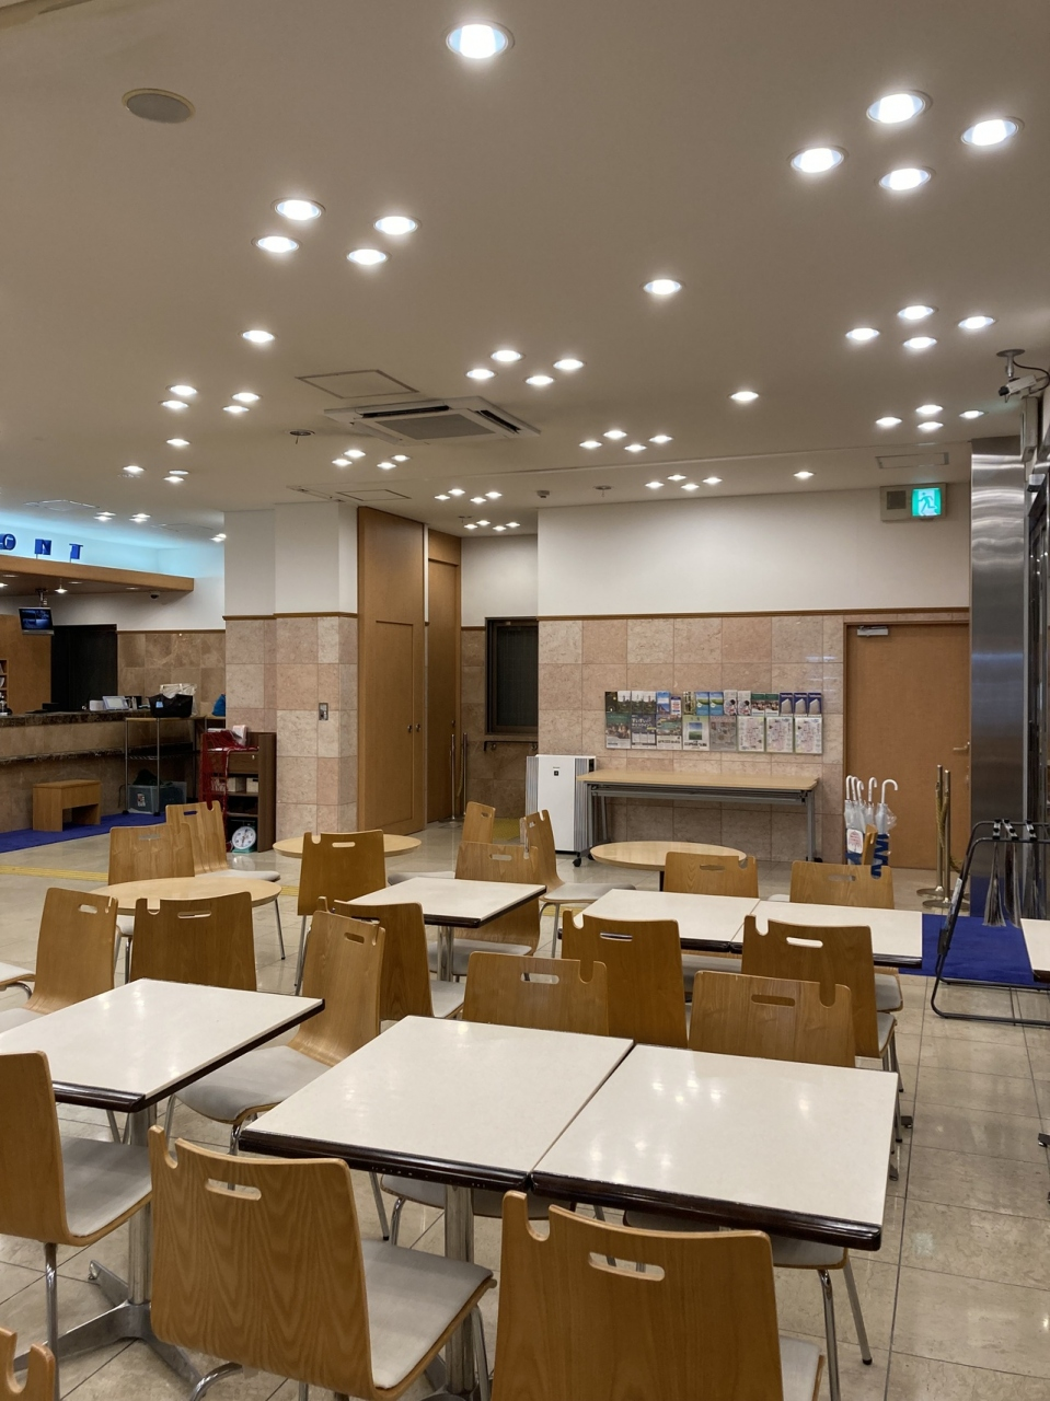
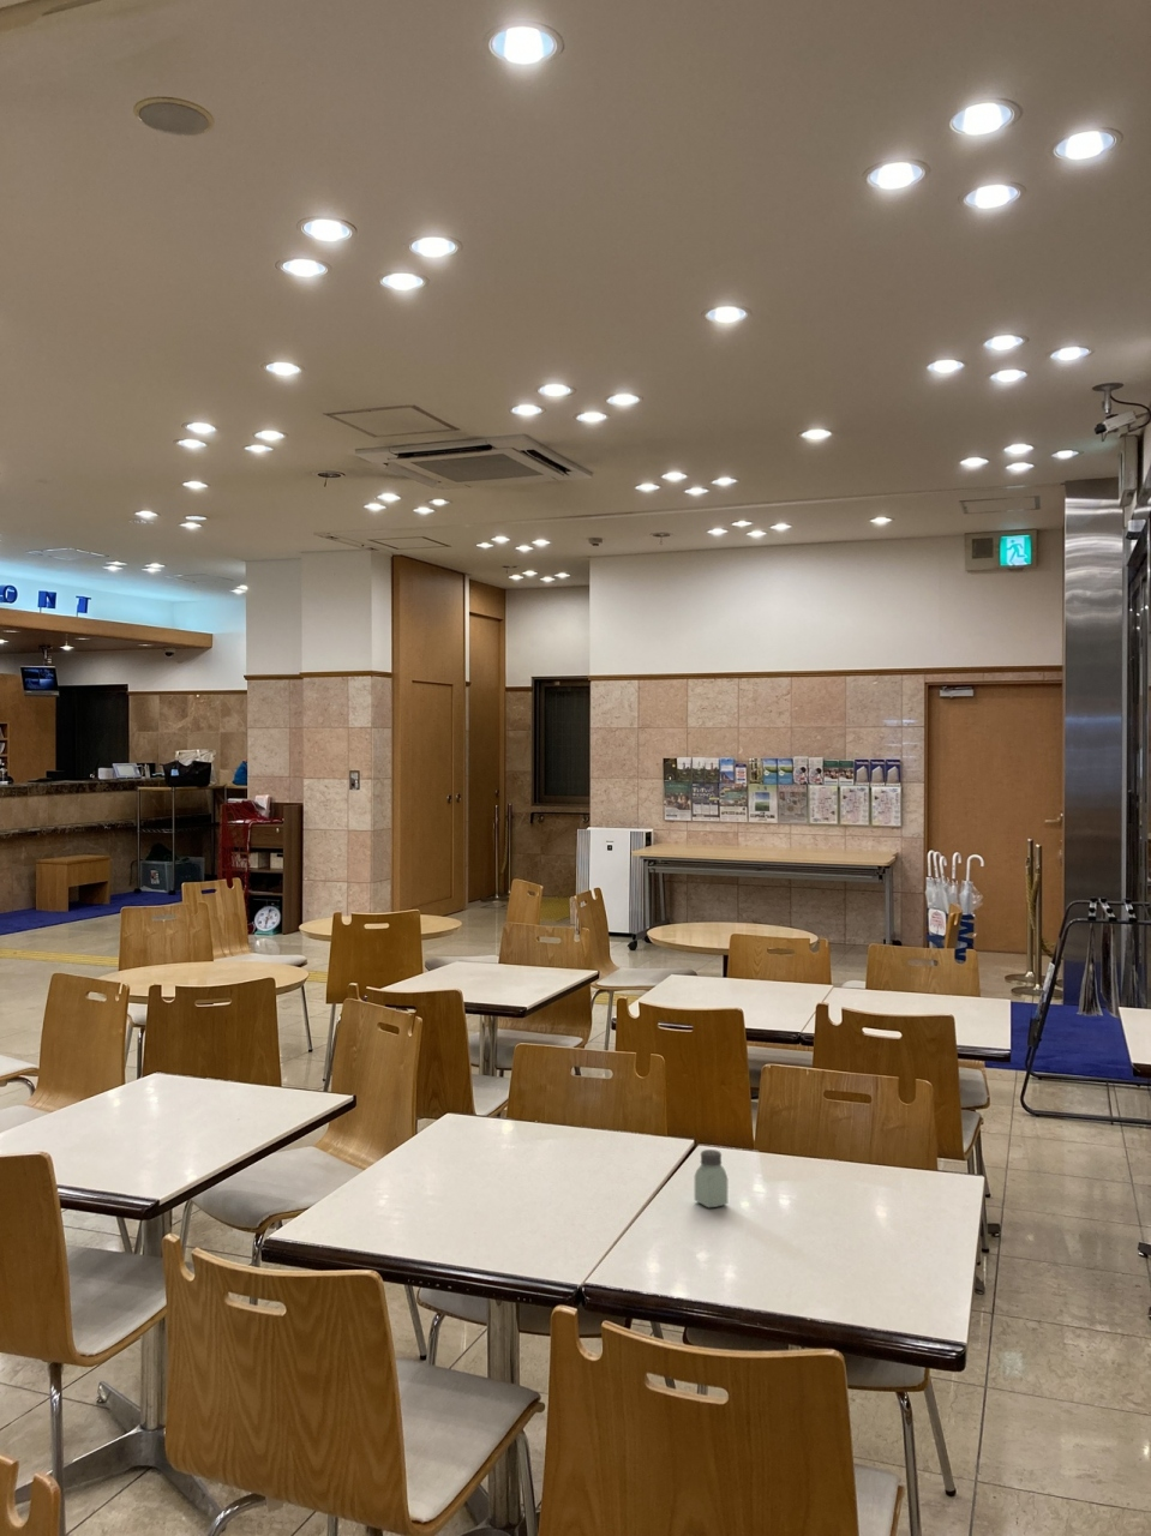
+ saltshaker [694,1148,729,1208]
